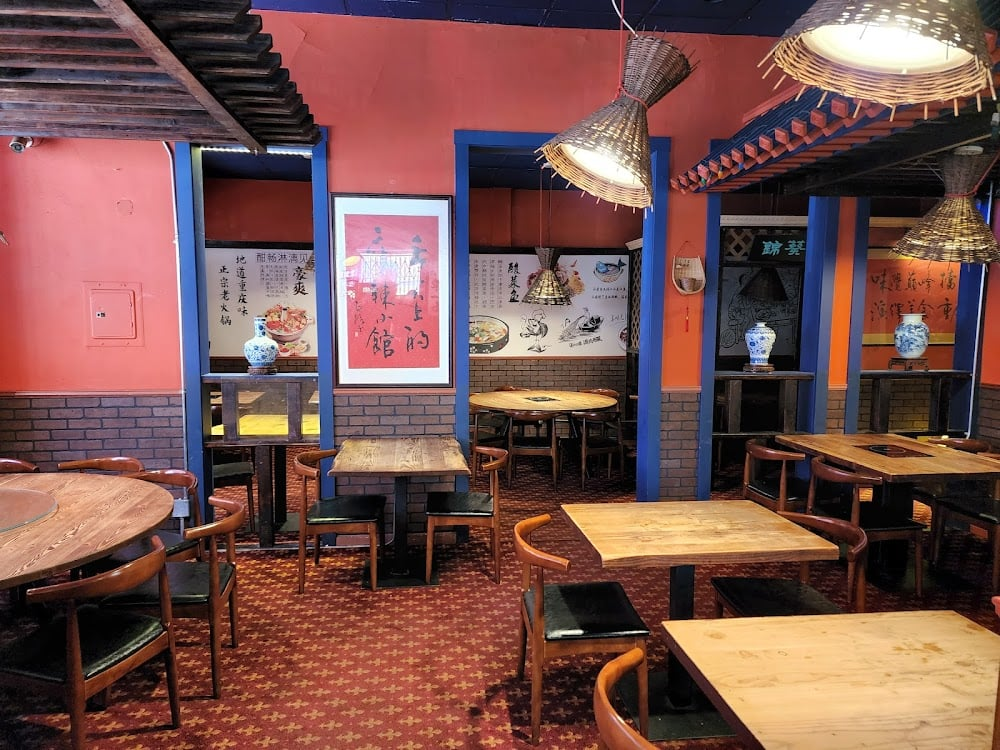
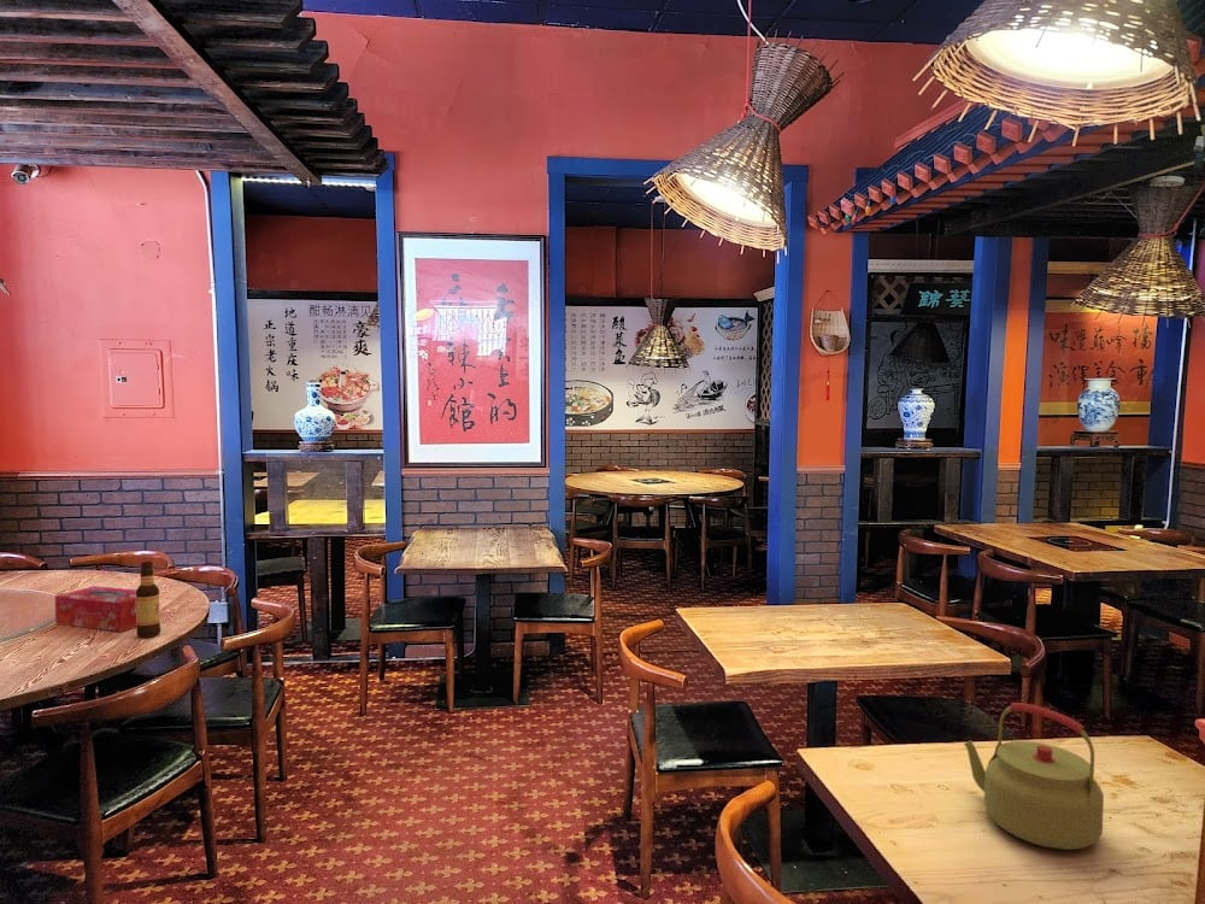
+ bottle [135,560,161,639]
+ kettle [963,702,1105,851]
+ tissue box [54,585,137,633]
